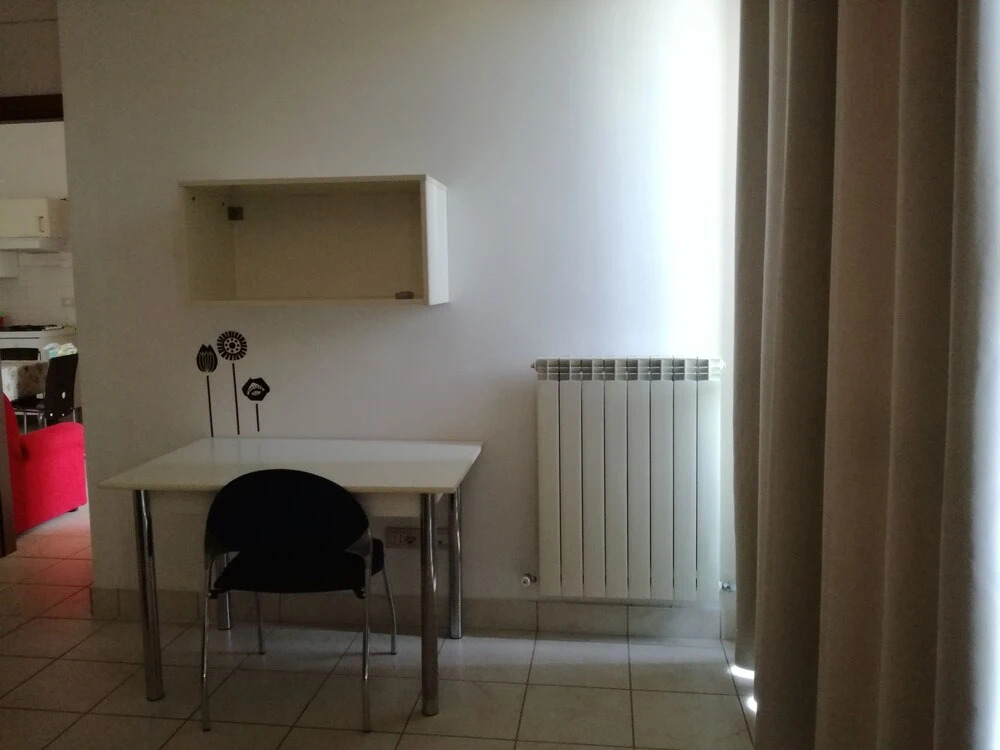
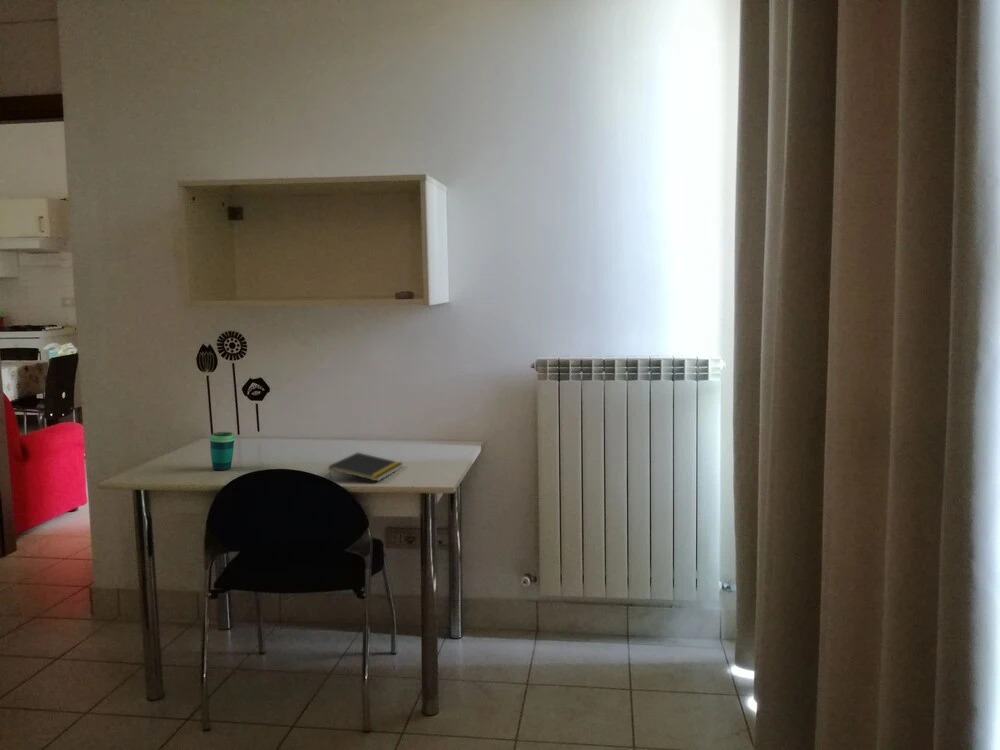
+ cup [208,431,236,471]
+ notepad [328,452,404,482]
